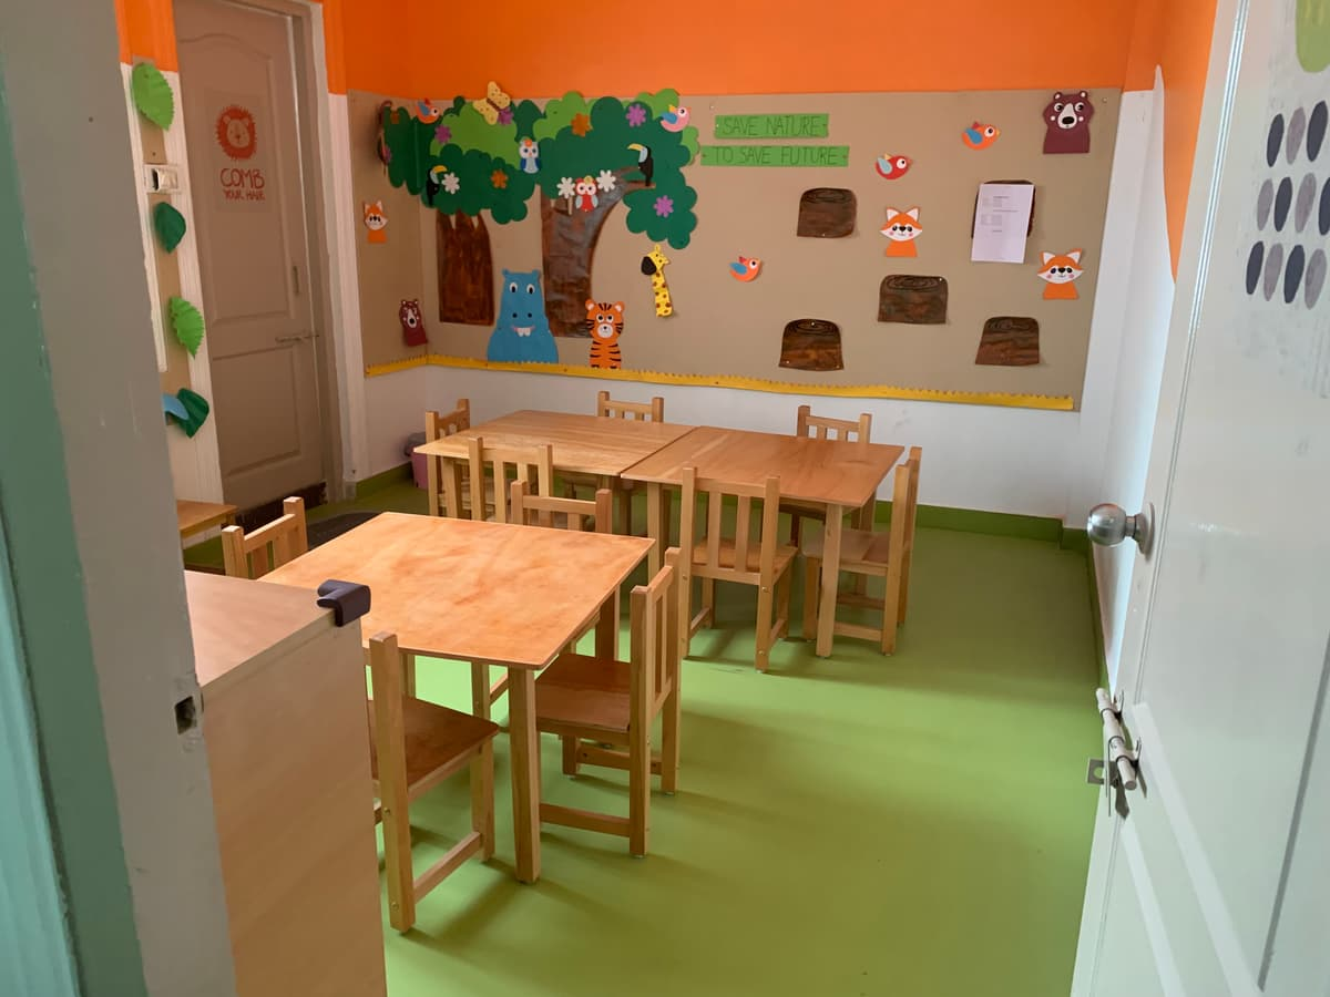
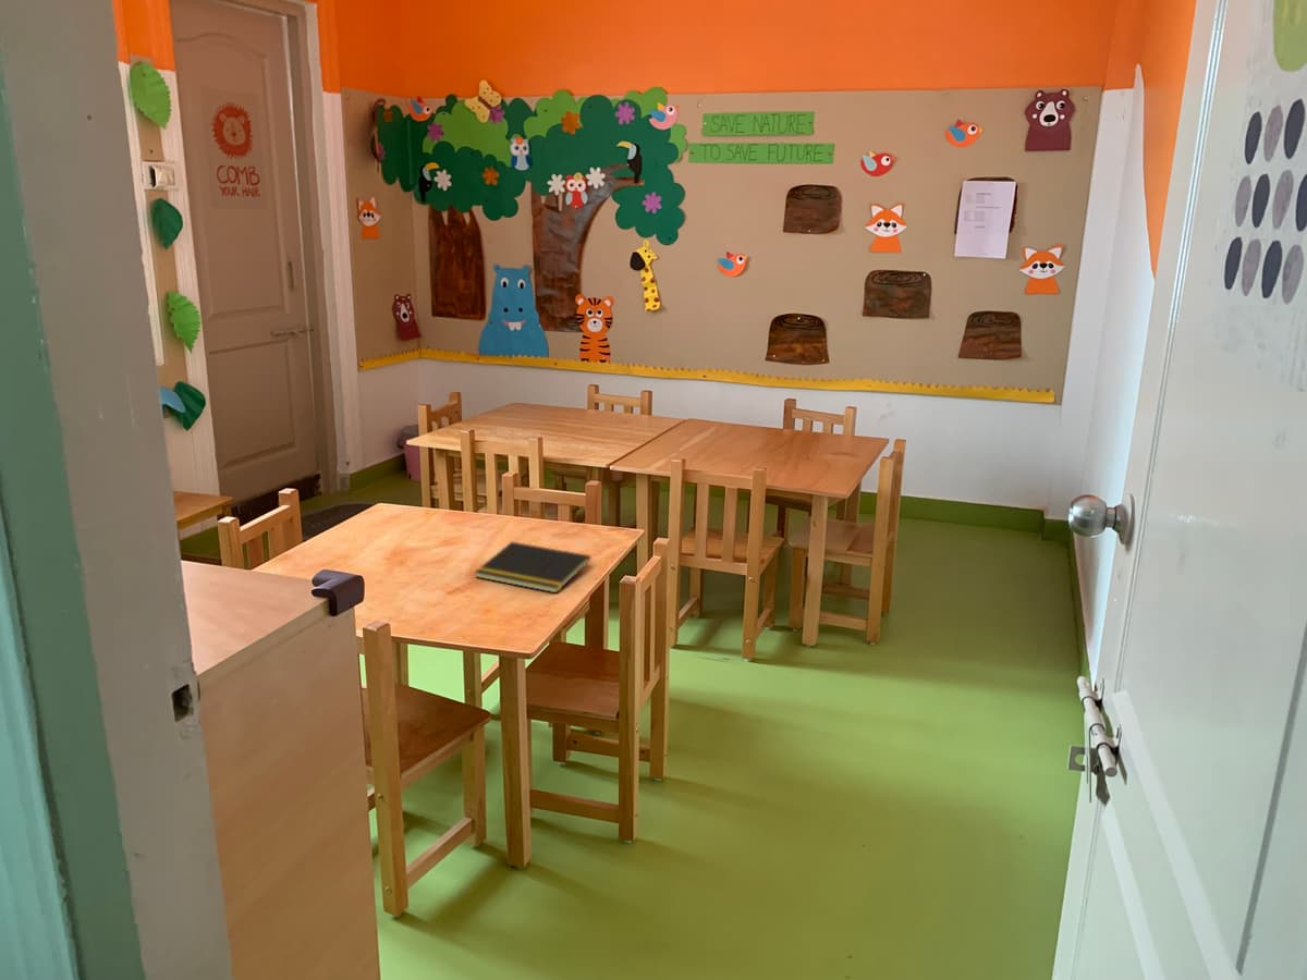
+ notepad [474,541,591,595]
